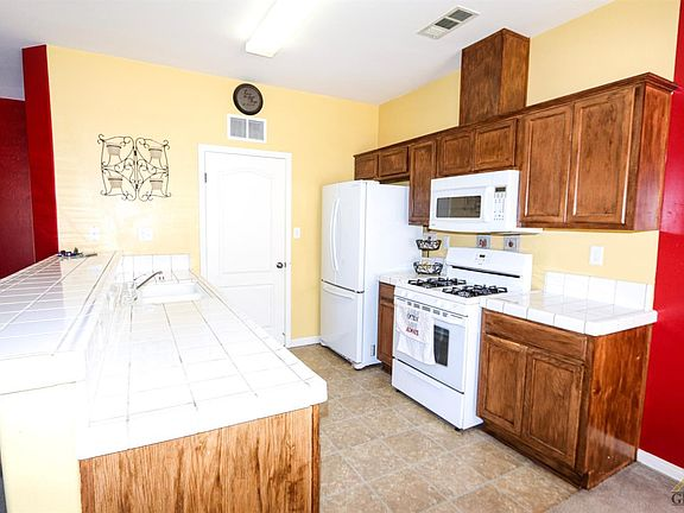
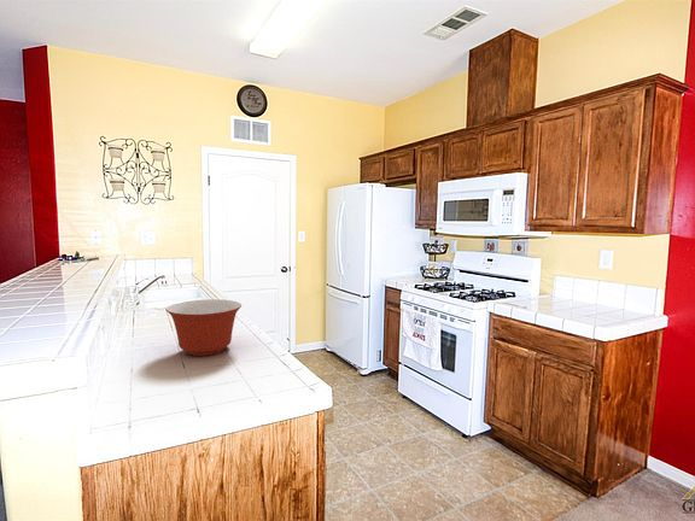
+ mixing bowl [165,298,243,357]
